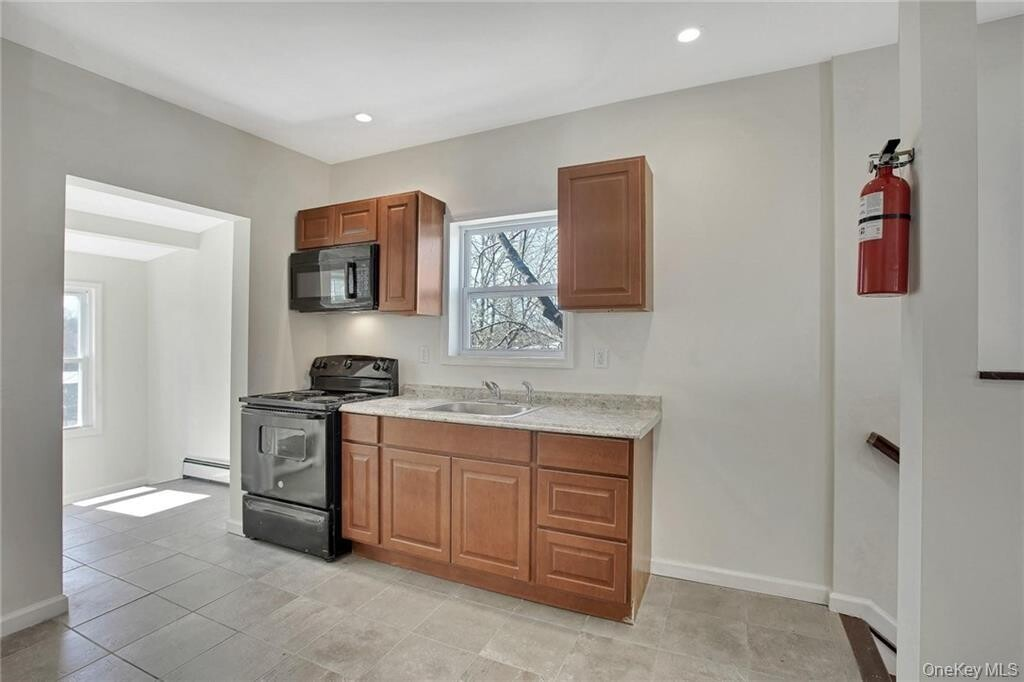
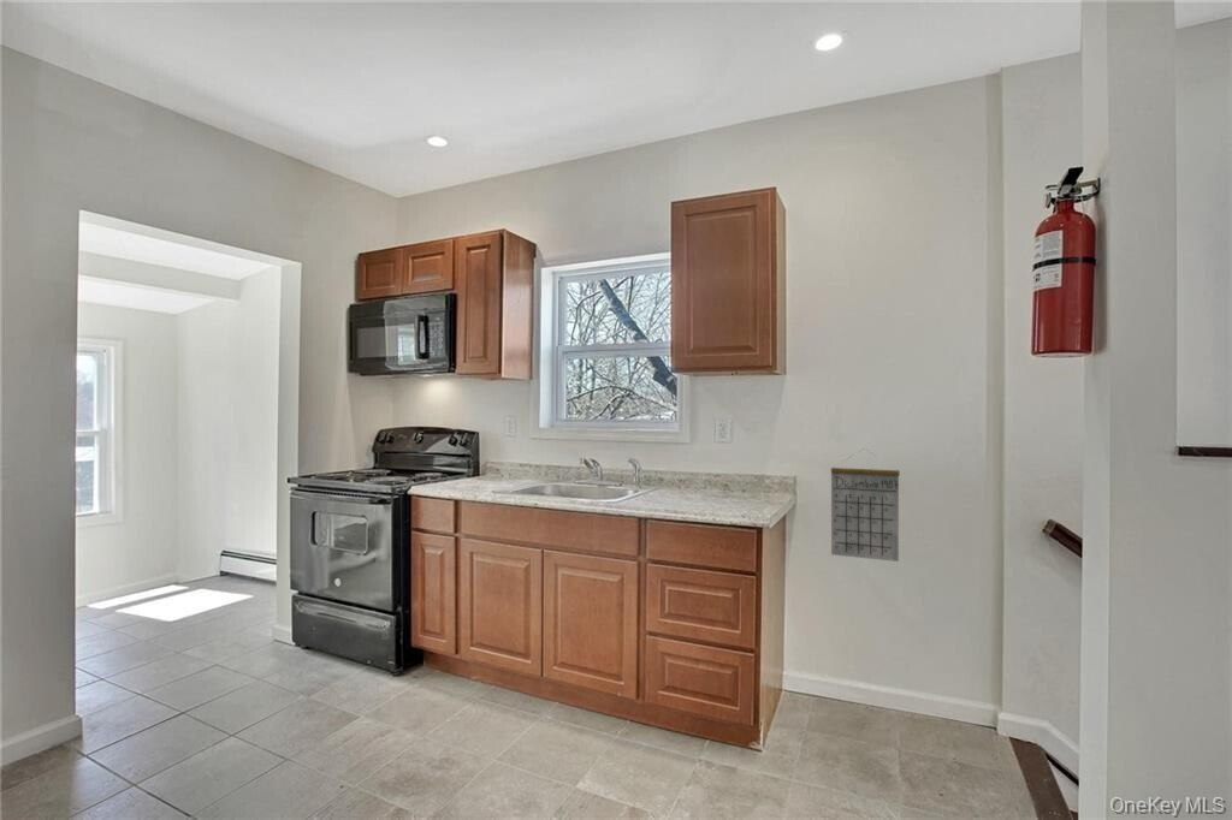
+ calendar [830,447,901,563]
